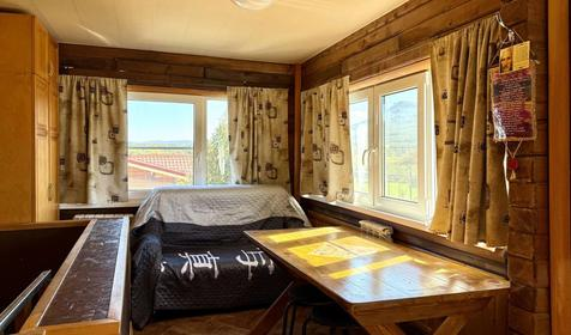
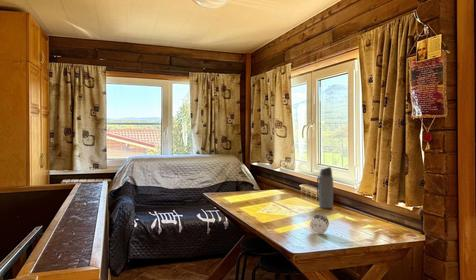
+ alarm clock [309,212,330,235]
+ water bottle [316,166,334,210]
